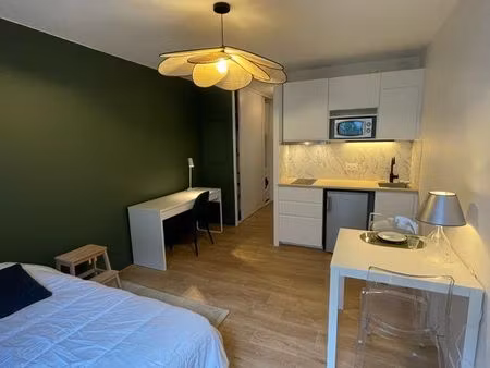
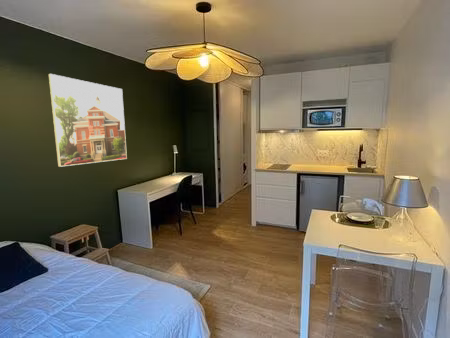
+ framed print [48,73,128,168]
